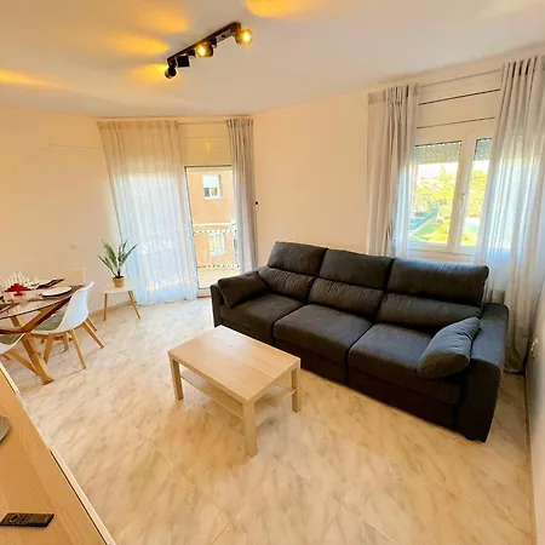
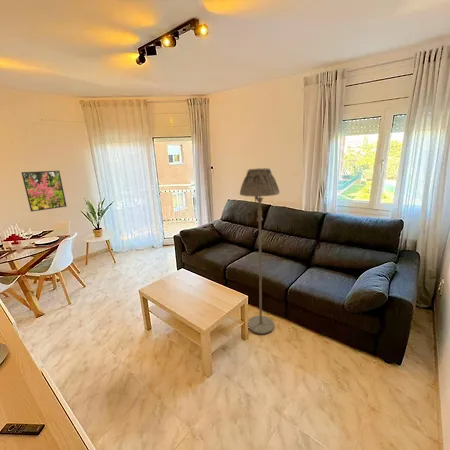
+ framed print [20,170,68,213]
+ floor lamp [239,167,281,335]
